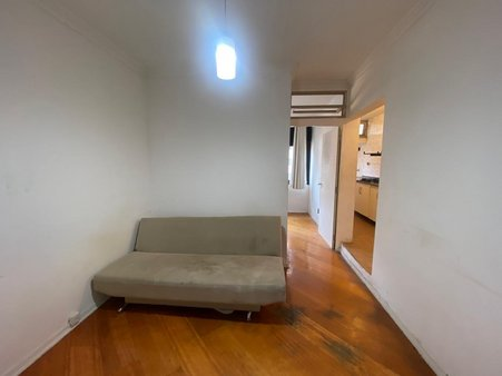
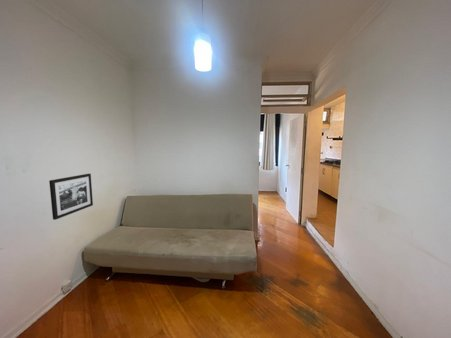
+ picture frame [48,173,94,221]
